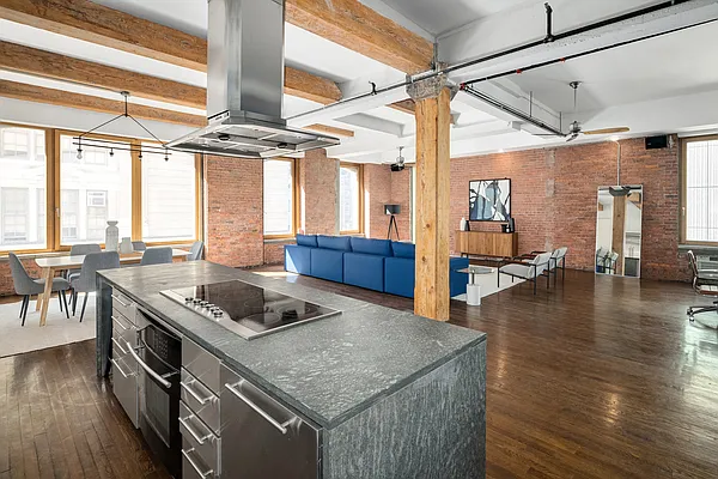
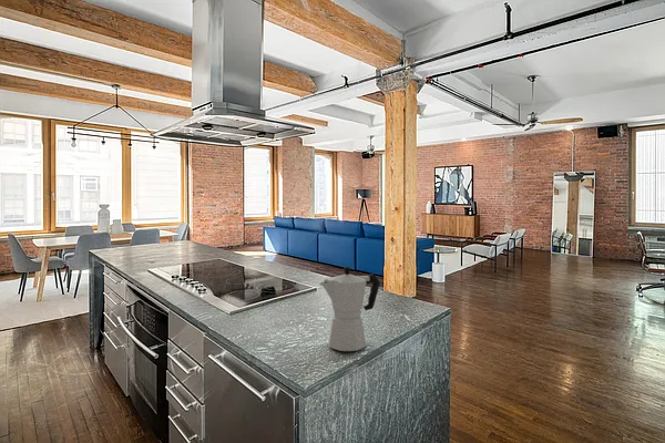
+ moka pot [319,266,381,352]
